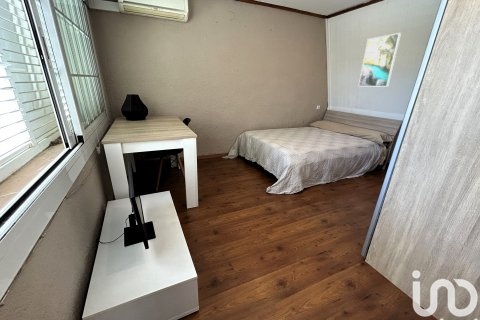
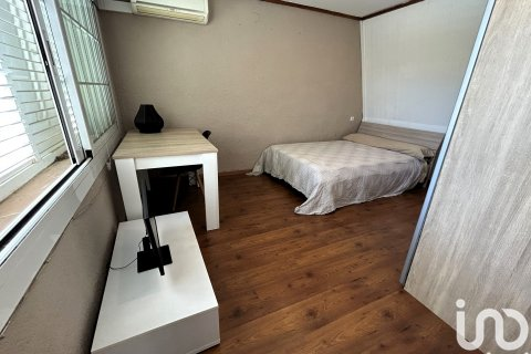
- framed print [358,32,402,88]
